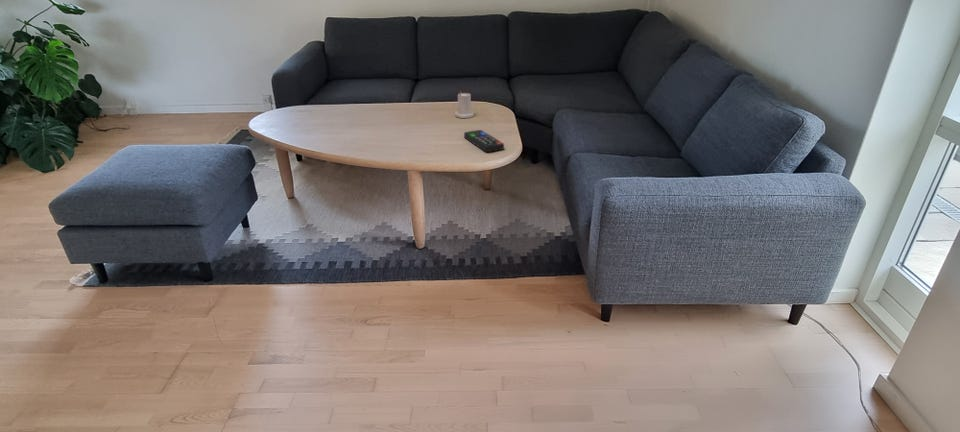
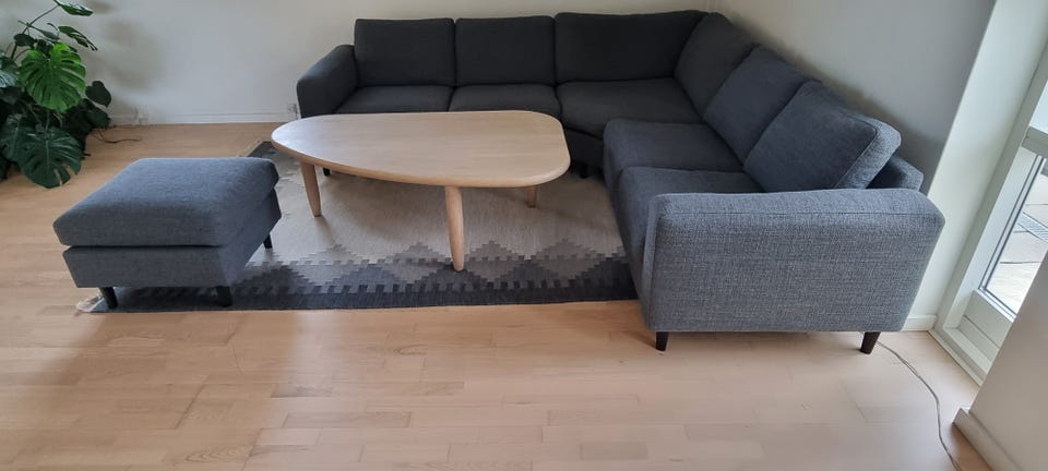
- remote control [463,129,505,153]
- candle [454,90,475,119]
